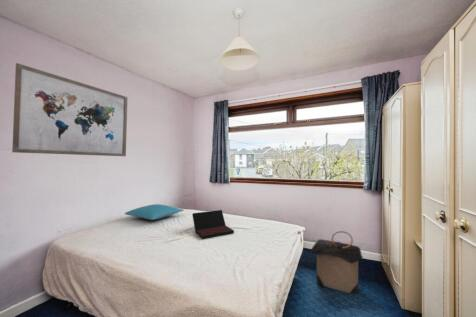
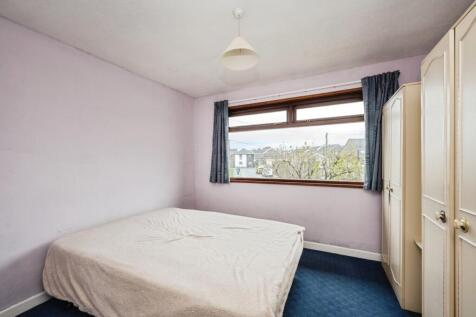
- pillow [124,203,185,221]
- wall art [11,62,128,157]
- laptop [191,209,235,240]
- laundry hamper [310,230,364,295]
